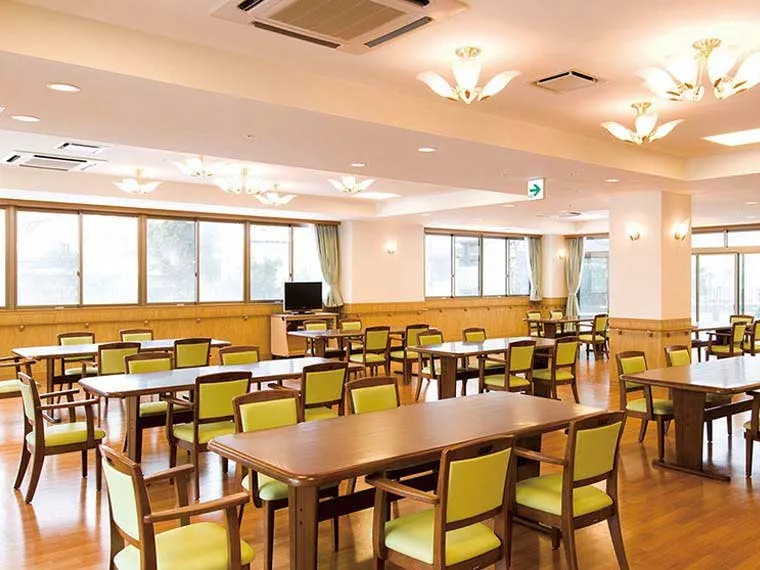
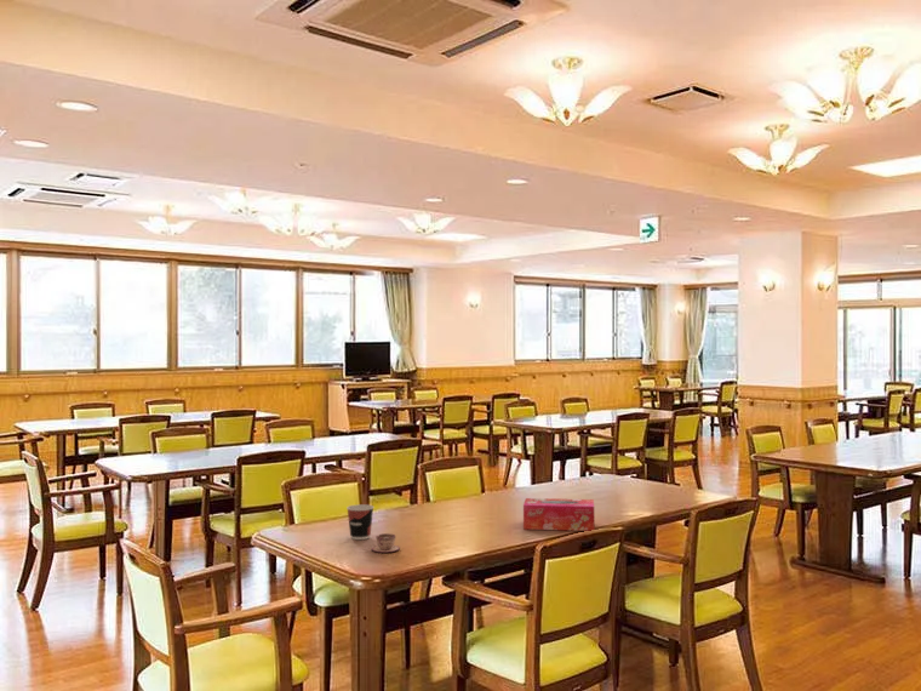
+ teacup [371,532,401,554]
+ cup [345,503,374,541]
+ tissue box [522,497,596,532]
